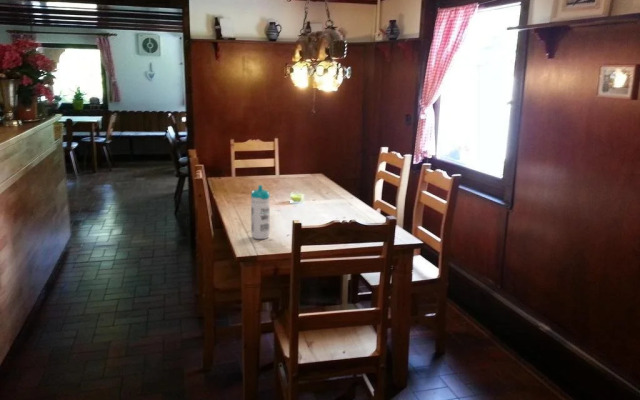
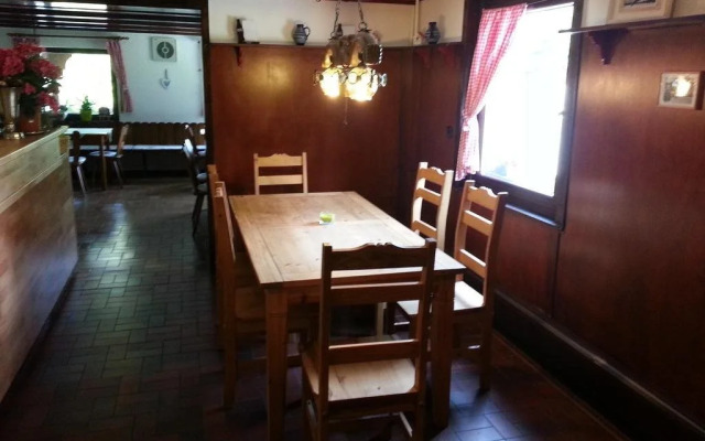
- water bottle [250,184,271,240]
